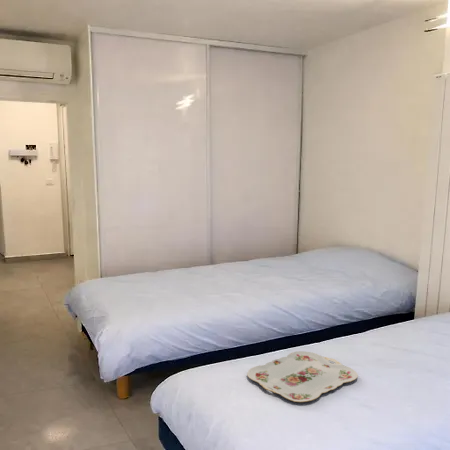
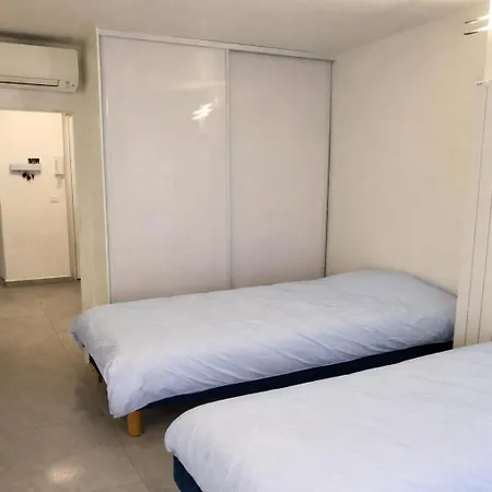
- serving tray [246,350,359,403]
